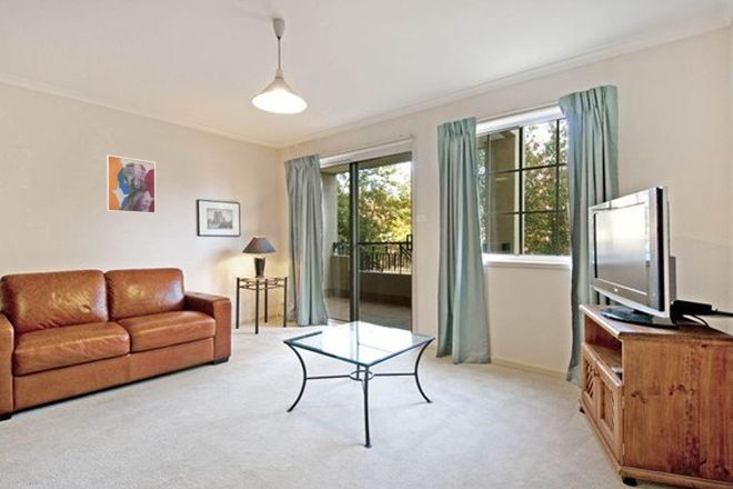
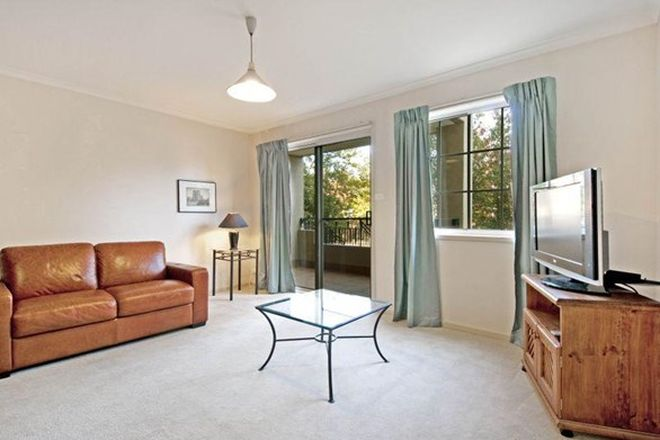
- wall art [106,154,157,214]
